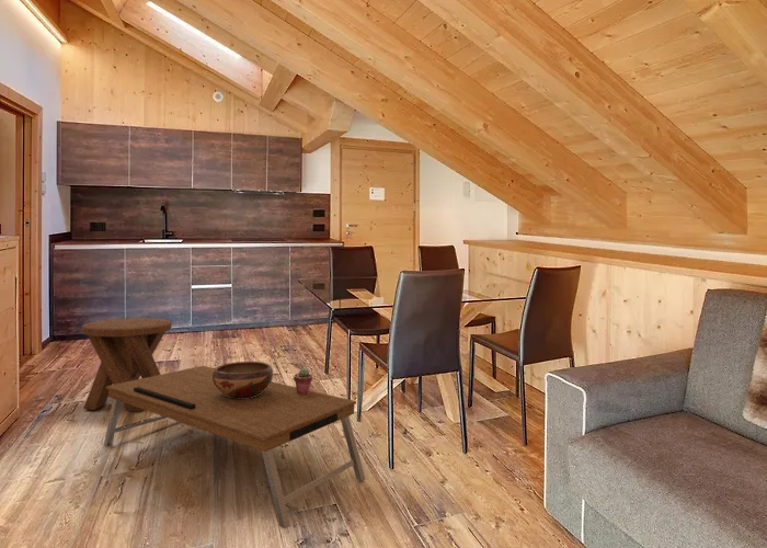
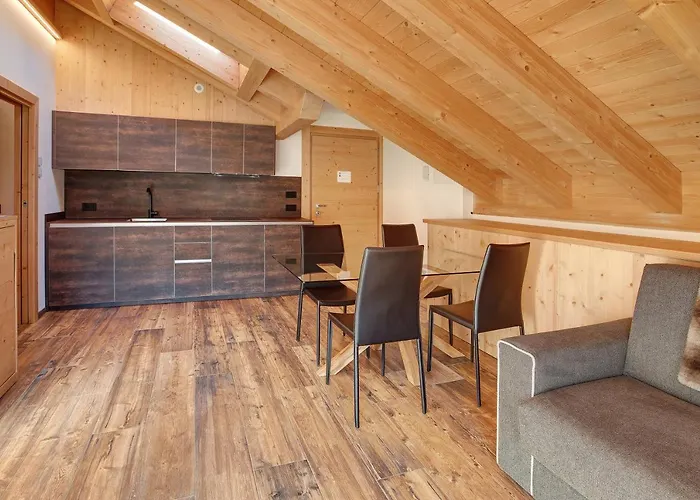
- potted succulent [293,367,313,395]
- decorative bowl [211,361,274,399]
- coffee table [103,365,366,529]
- music stool [81,317,172,412]
